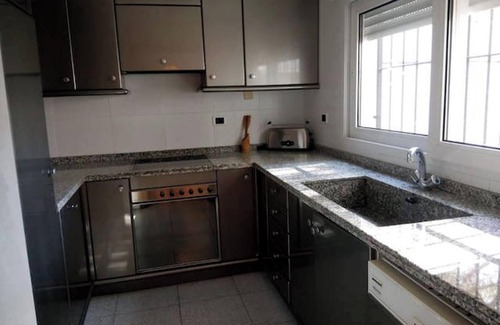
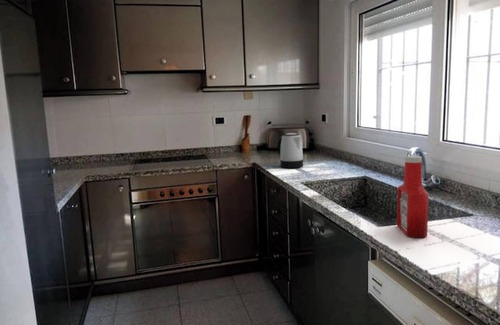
+ soap bottle [396,155,430,238]
+ kettle [276,132,304,169]
